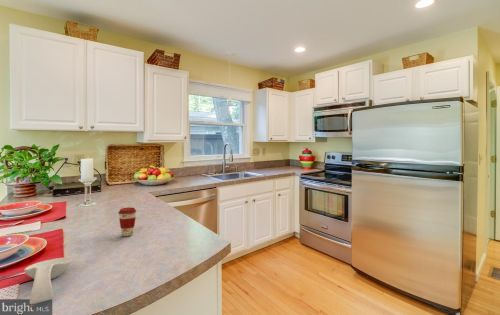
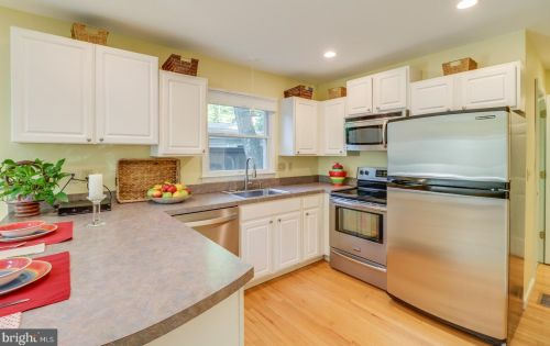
- spoon rest [23,257,73,305]
- coffee cup [117,206,137,237]
